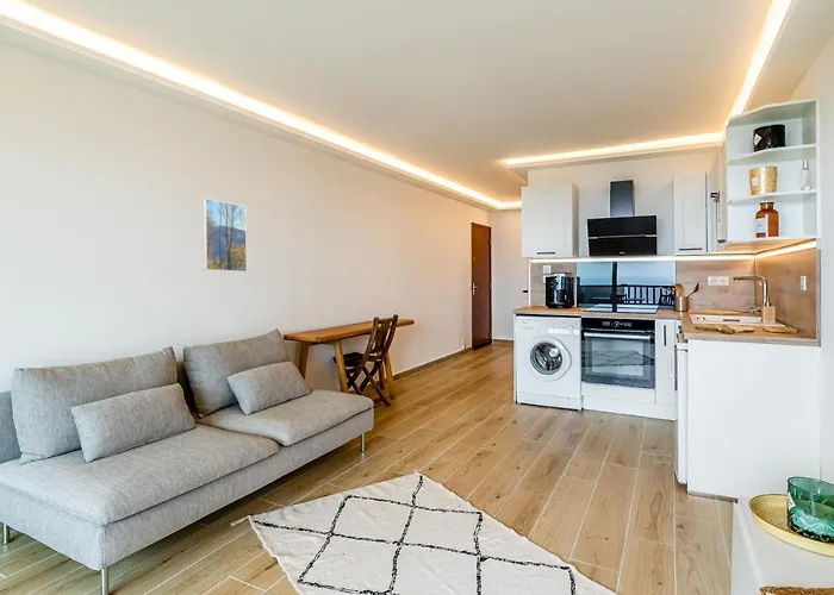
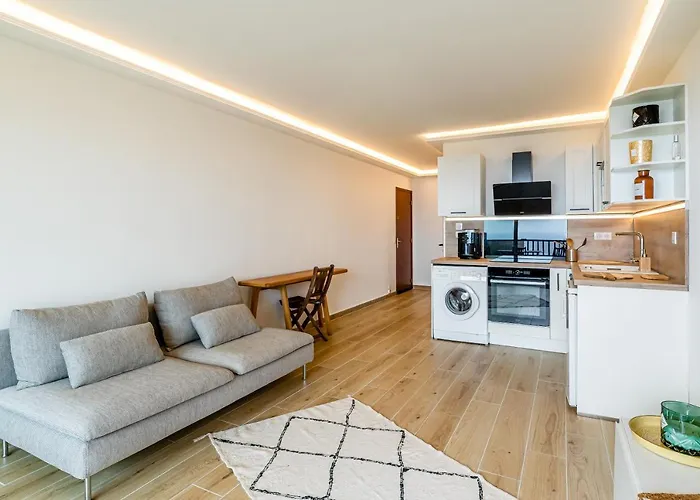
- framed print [201,198,248,273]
